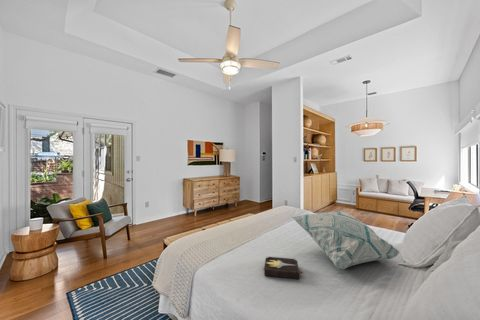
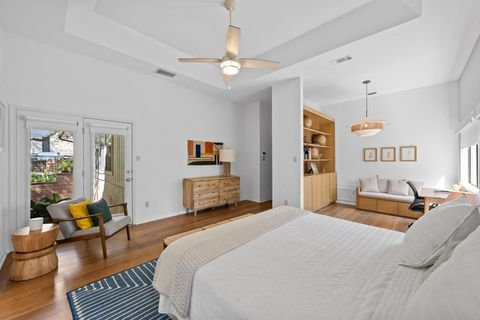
- hardback book [262,255,304,280]
- decorative pillow [291,210,400,270]
